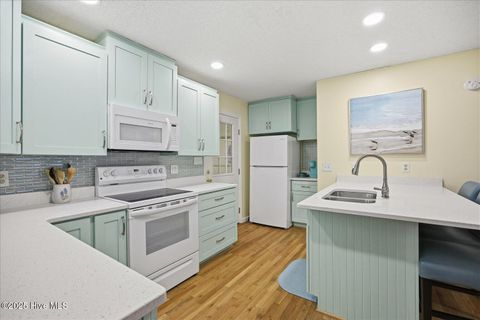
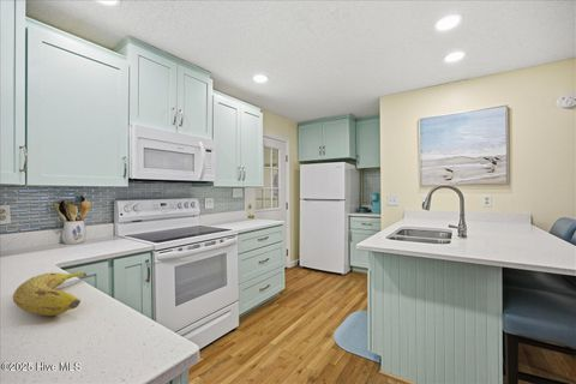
+ fruit [12,271,89,317]
